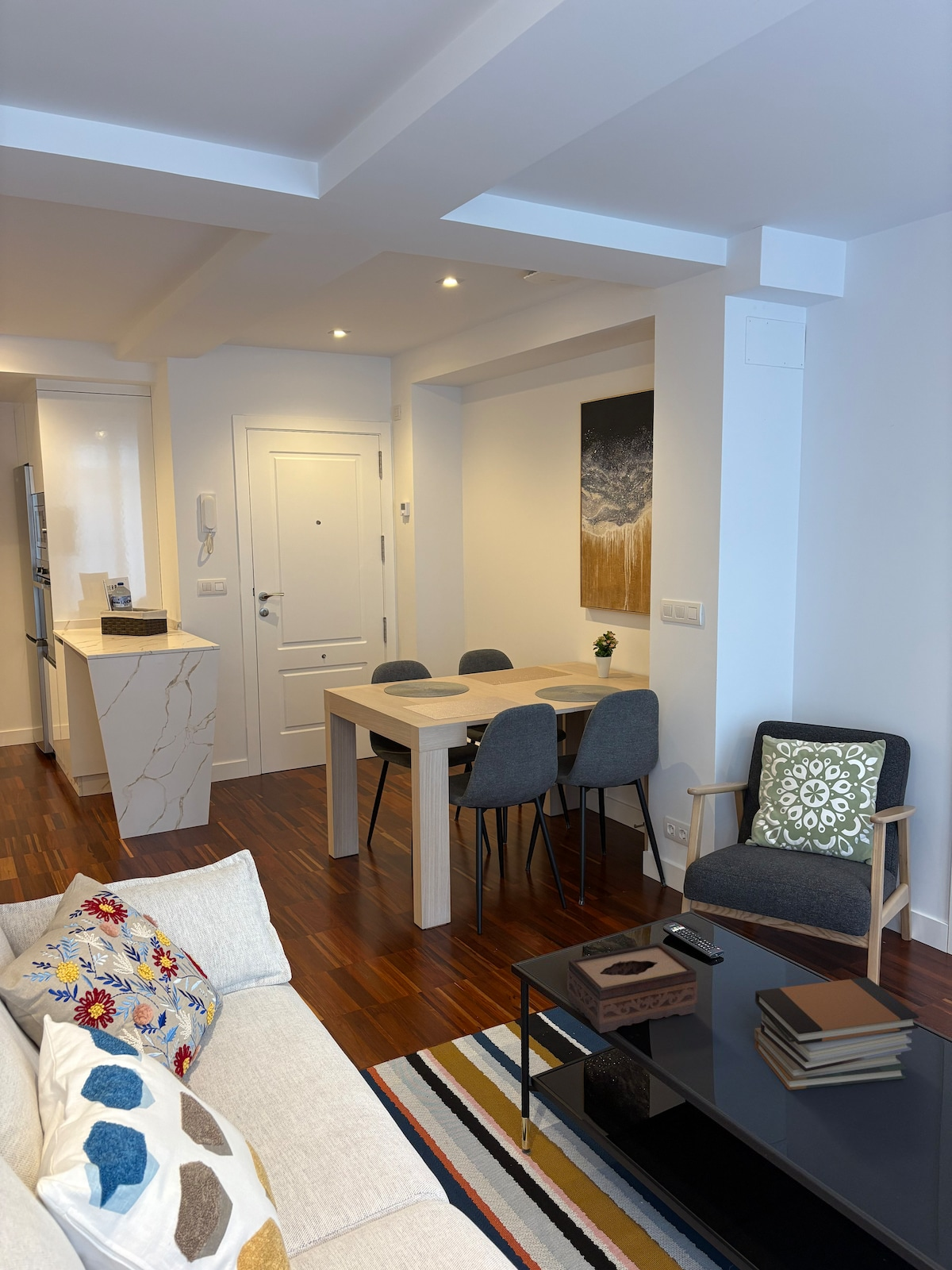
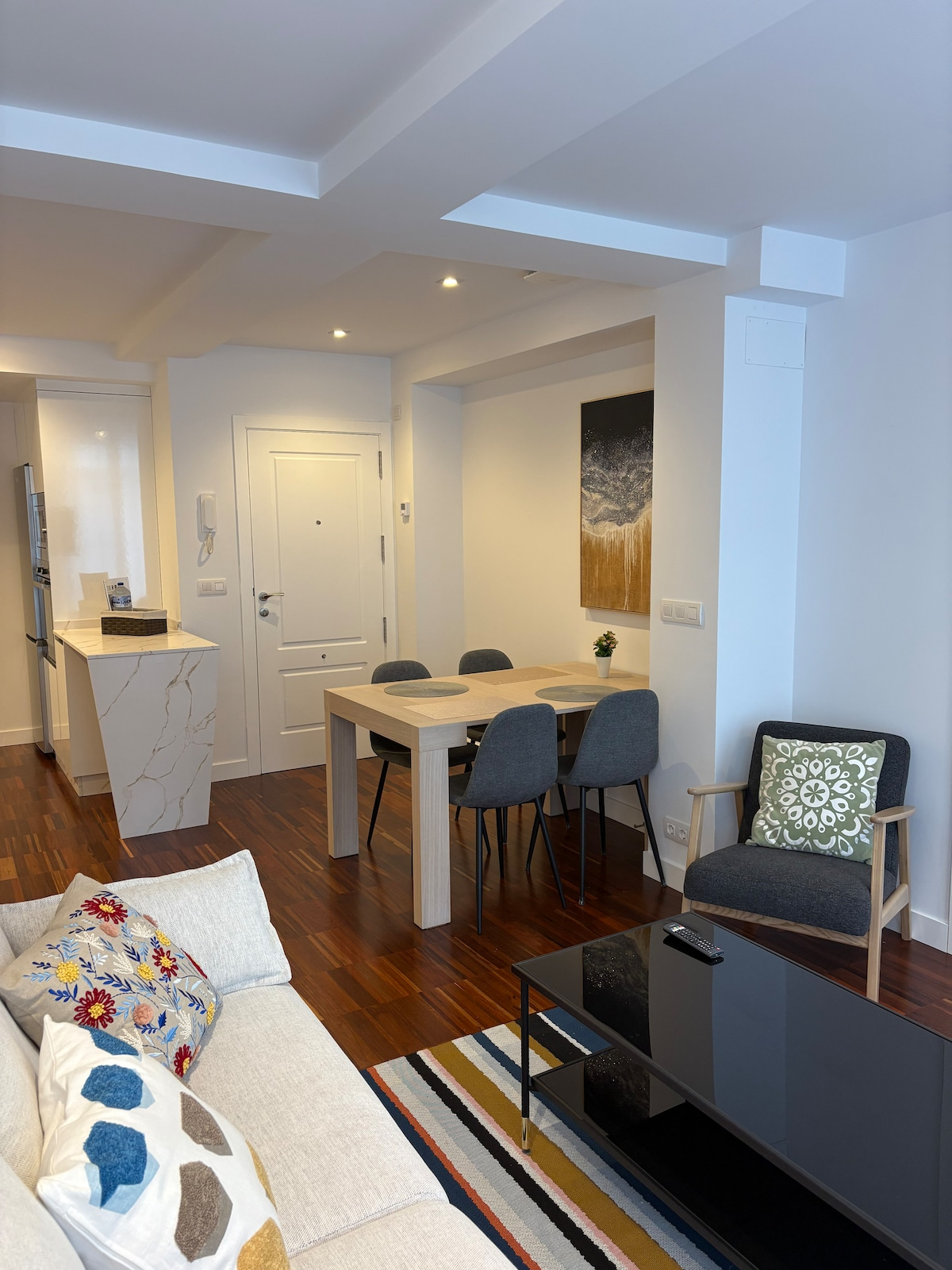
- tissue box [566,942,698,1034]
- book stack [754,976,919,1091]
